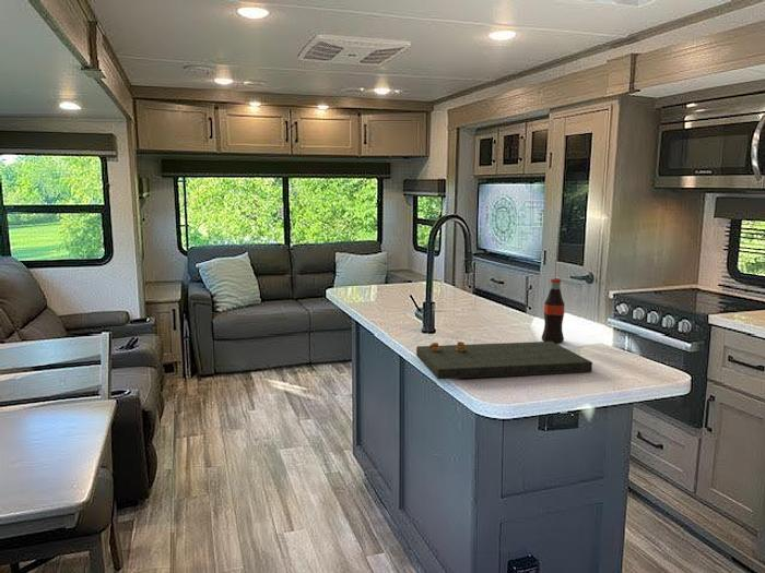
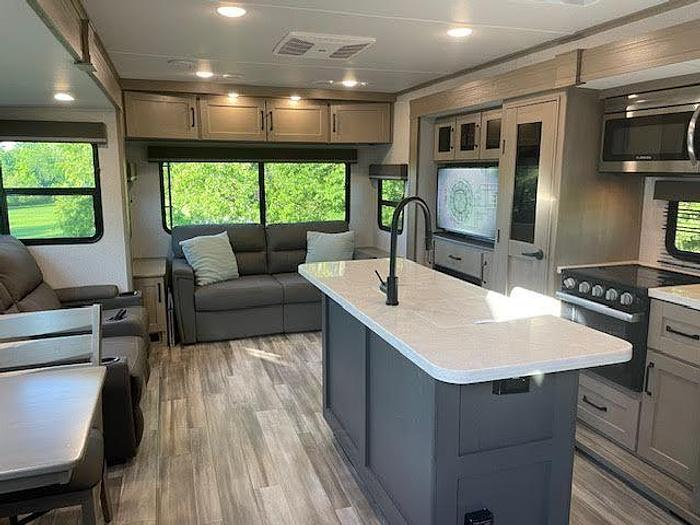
- cutting board [415,341,593,380]
- bottle [541,277,566,344]
